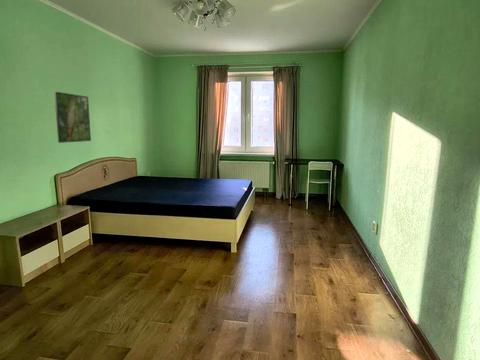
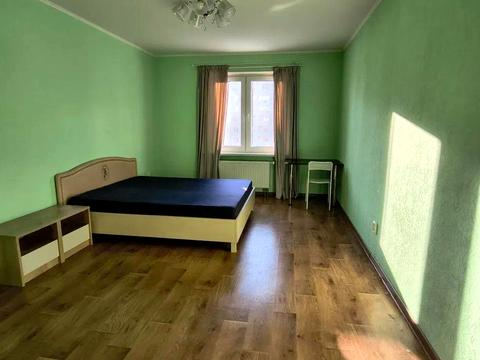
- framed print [53,91,92,144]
